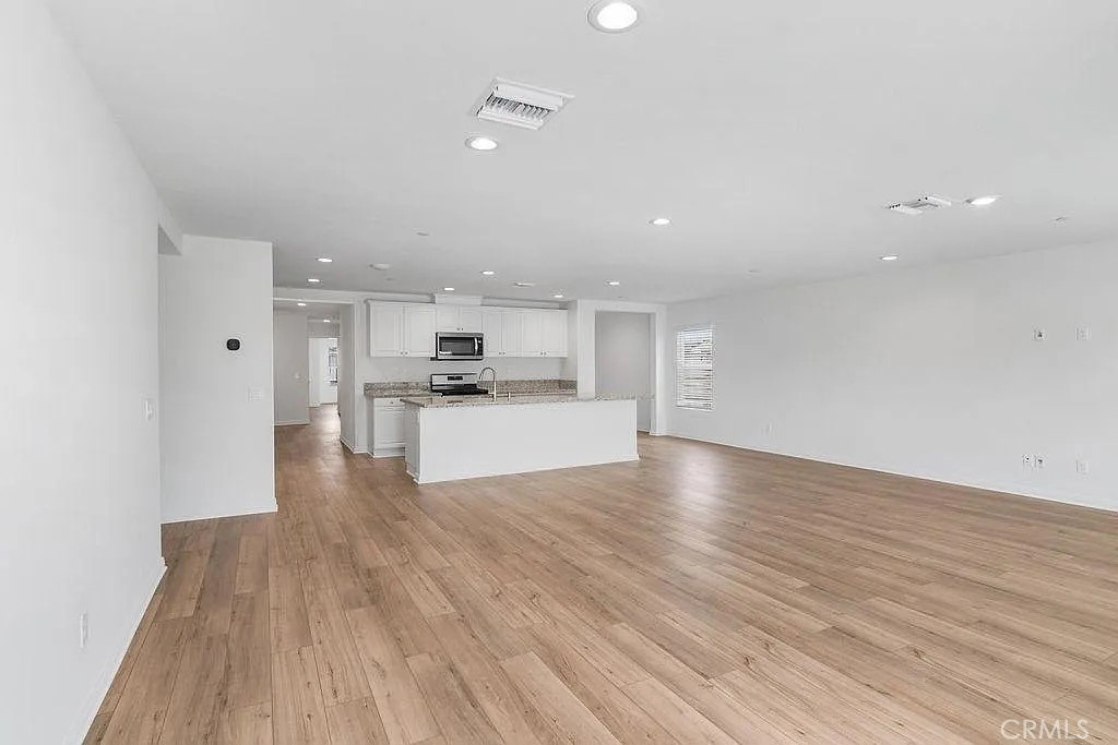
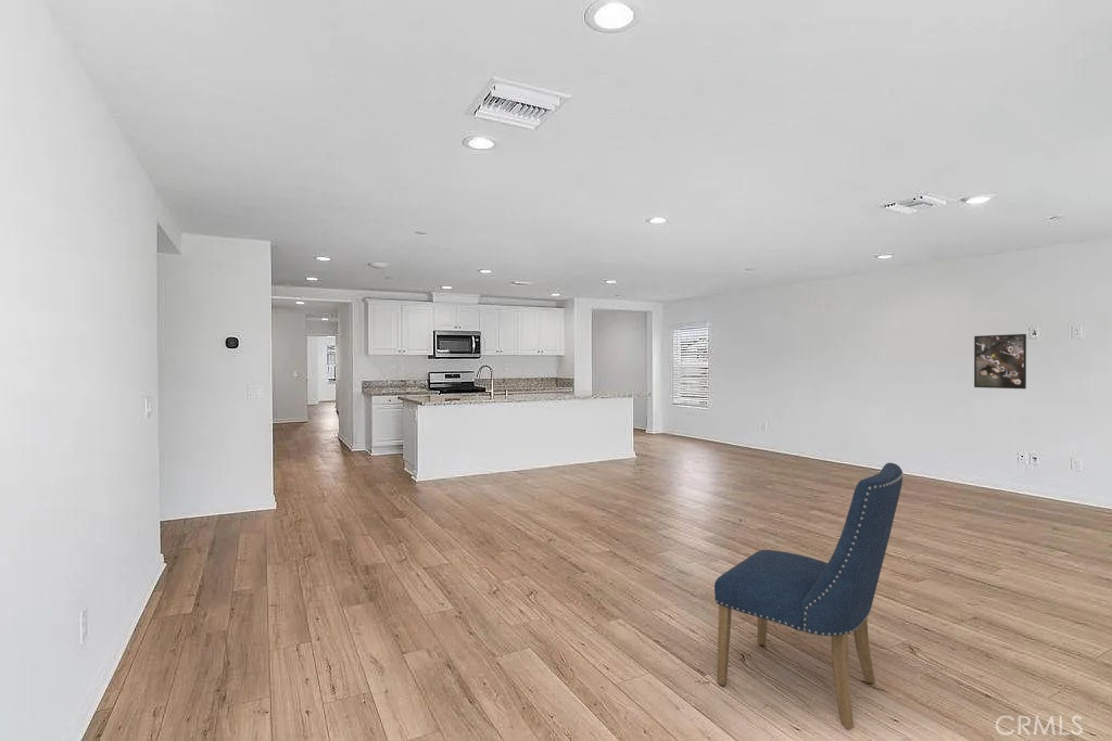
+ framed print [973,333,1027,389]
+ chair [713,462,904,731]
